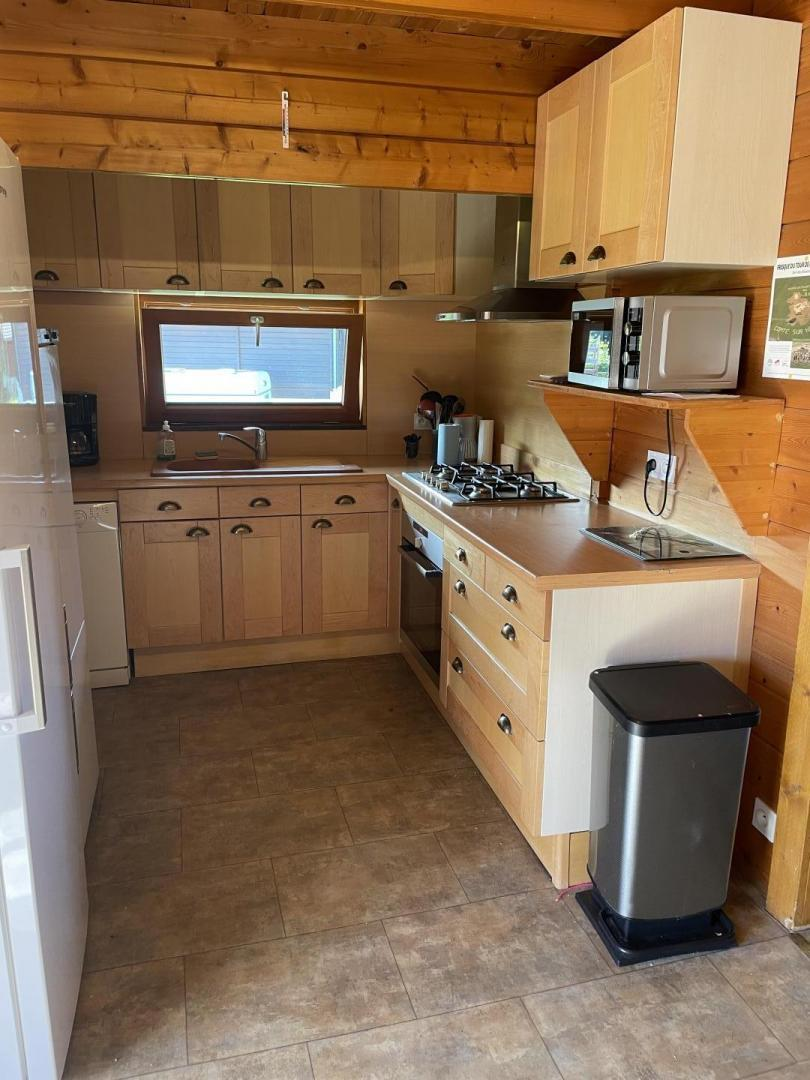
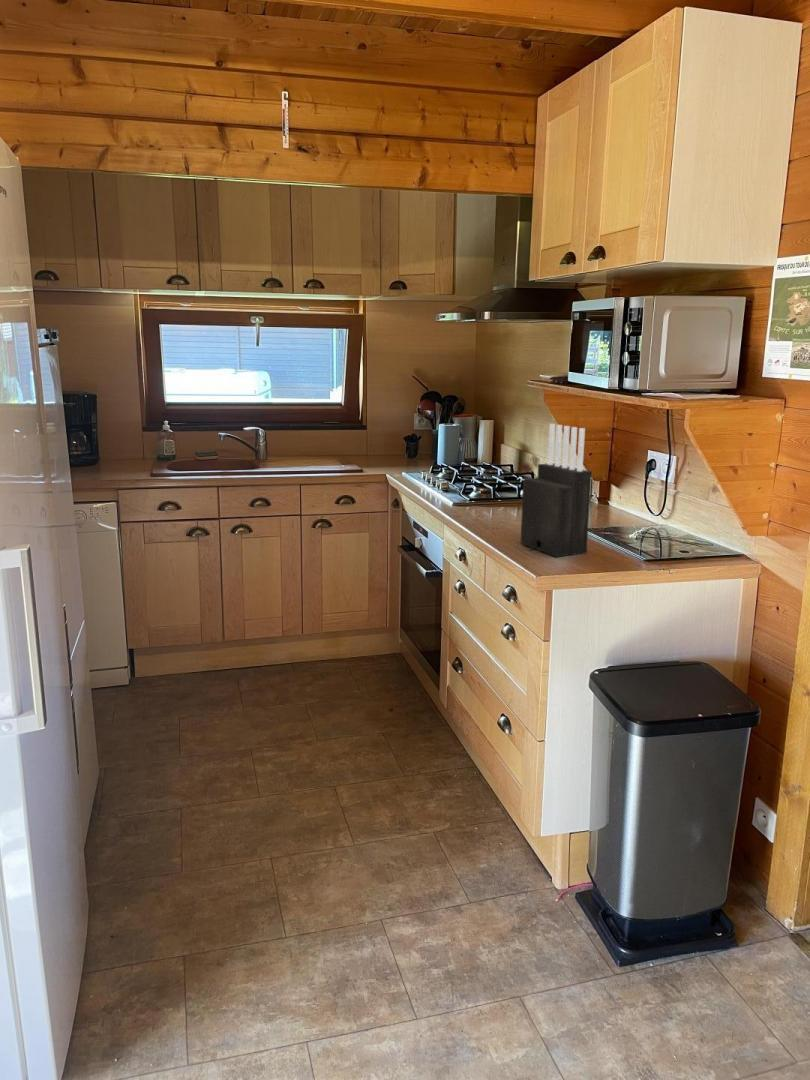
+ knife block [520,423,593,558]
